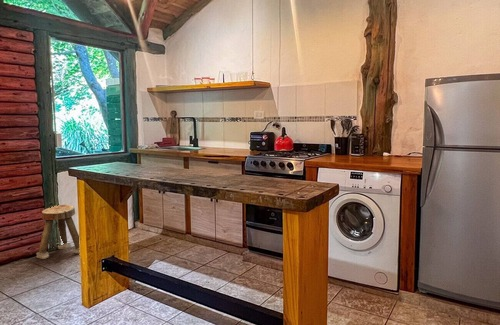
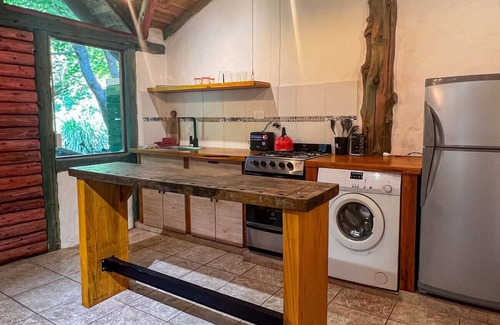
- stool [35,204,80,260]
